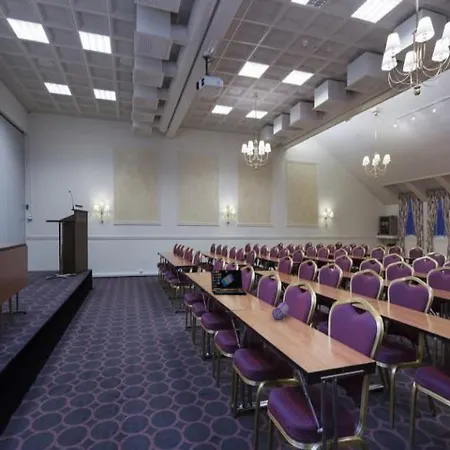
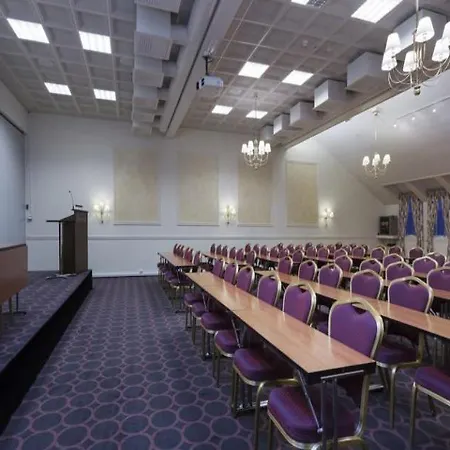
- laptop [210,269,248,296]
- pencil case [271,301,290,320]
